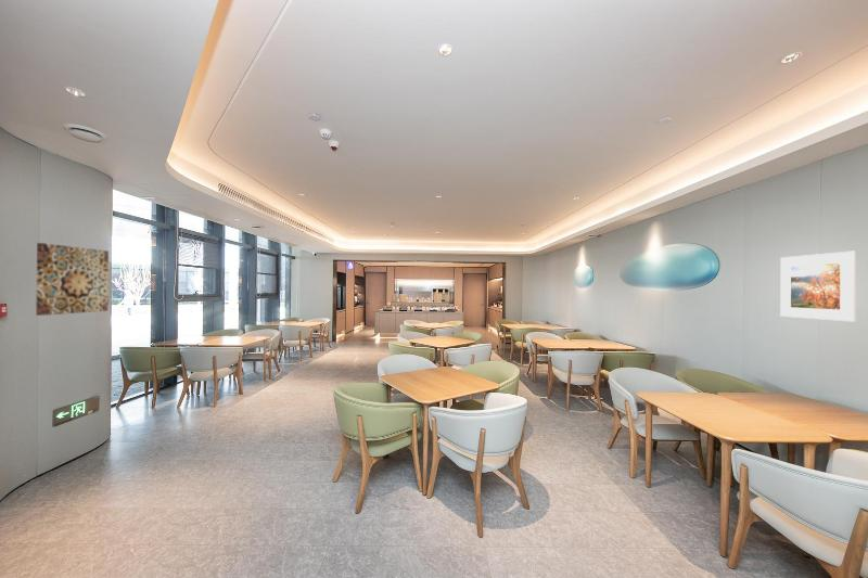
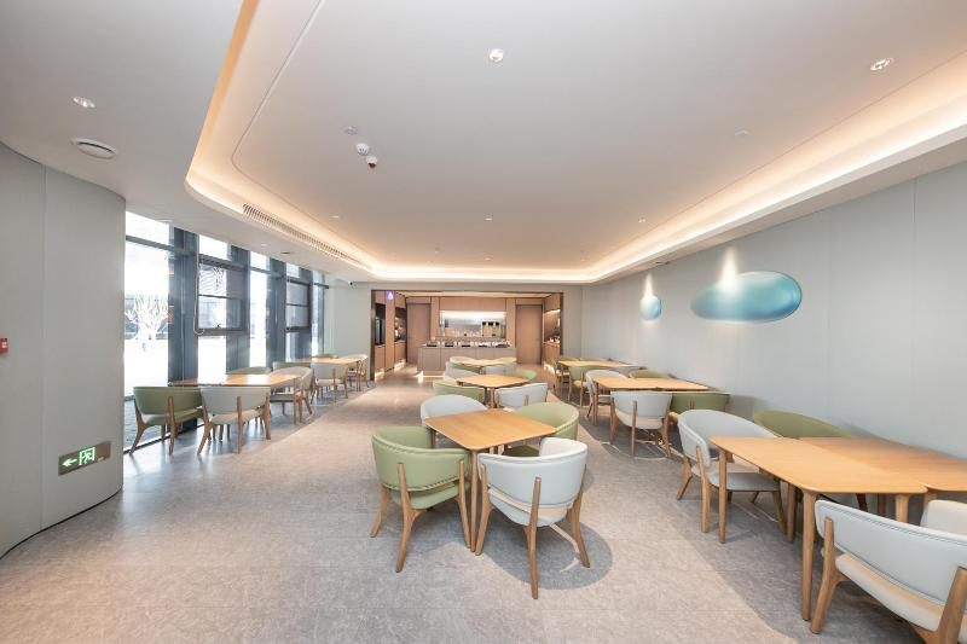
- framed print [779,251,857,322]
- wall art [35,242,110,317]
